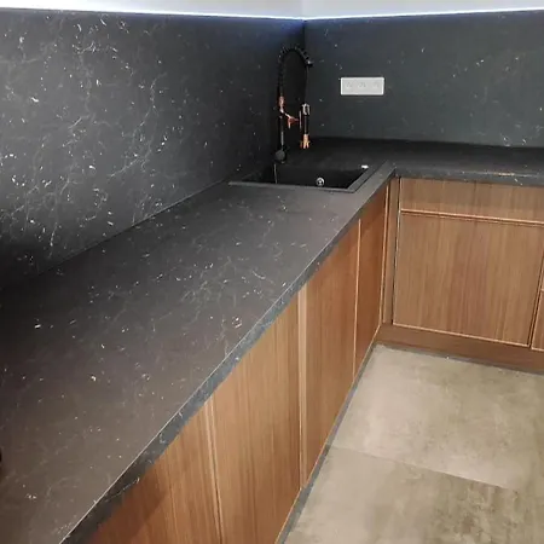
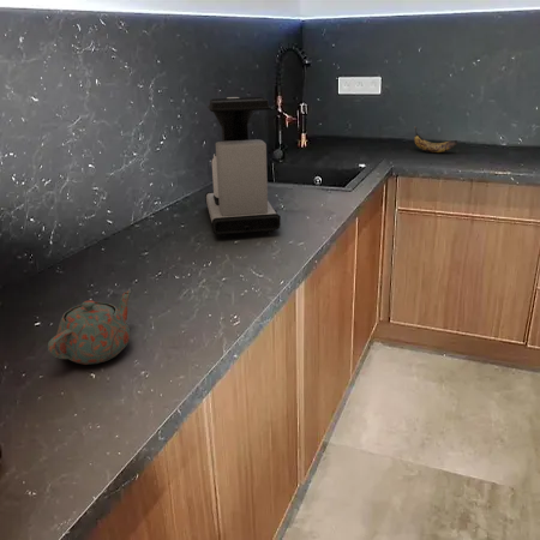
+ coffee maker [204,96,282,238]
+ teapot [47,289,133,366]
+ banana [413,126,458,154]
